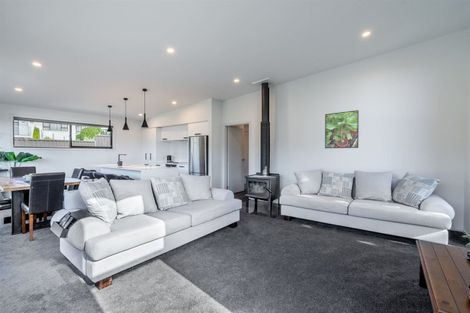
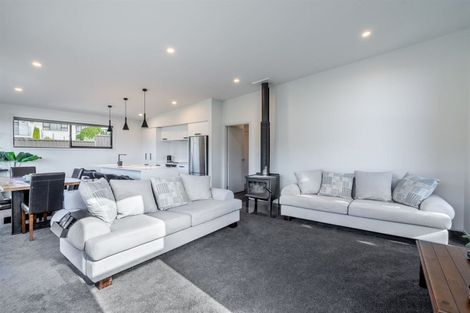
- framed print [324,109,360,149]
